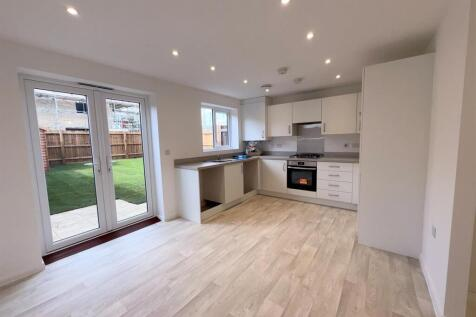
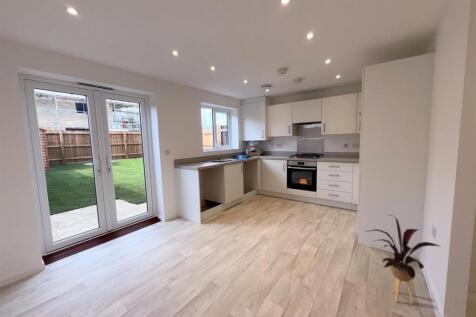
+ house plant [364,214,440,304]
